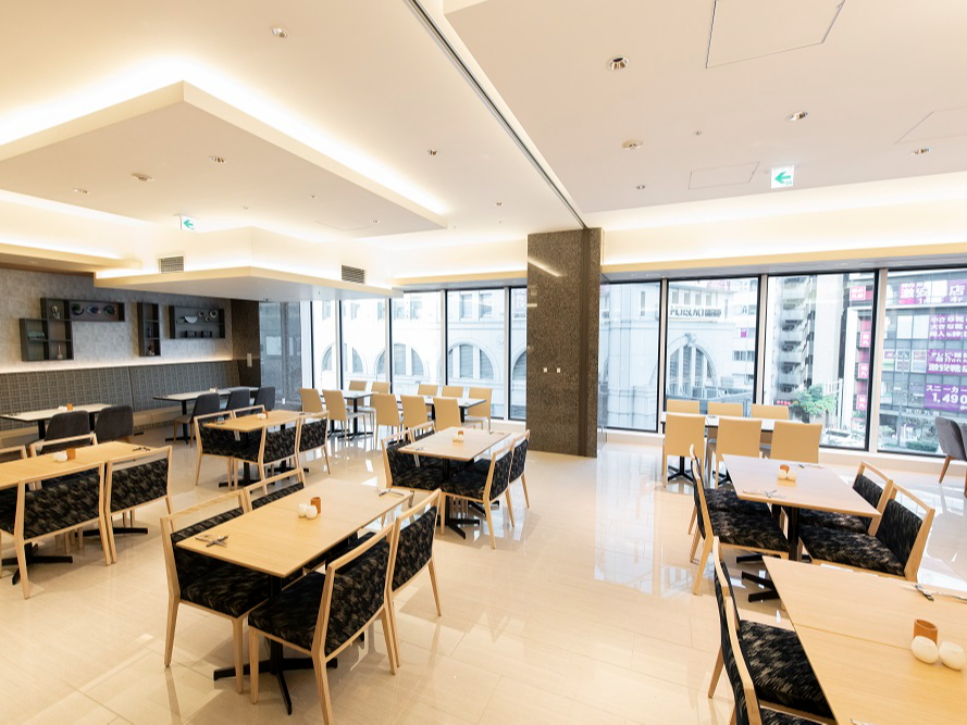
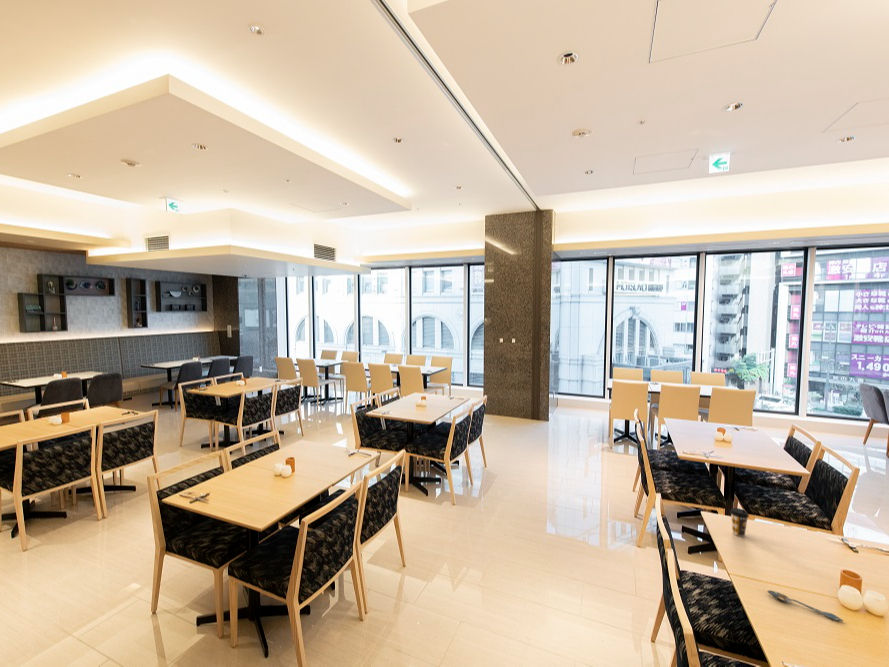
+ coffee cup [729,507,750,538]
+ spoon [766,590,844,622]
